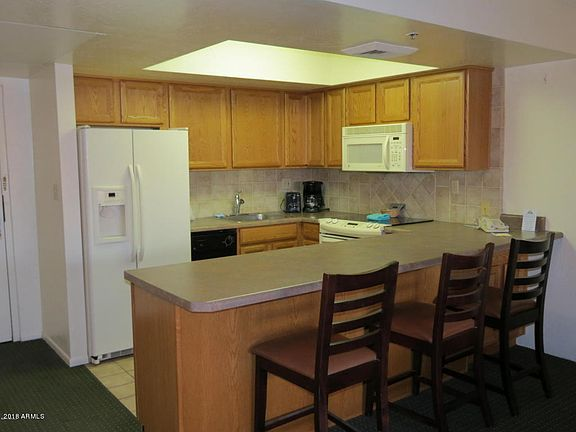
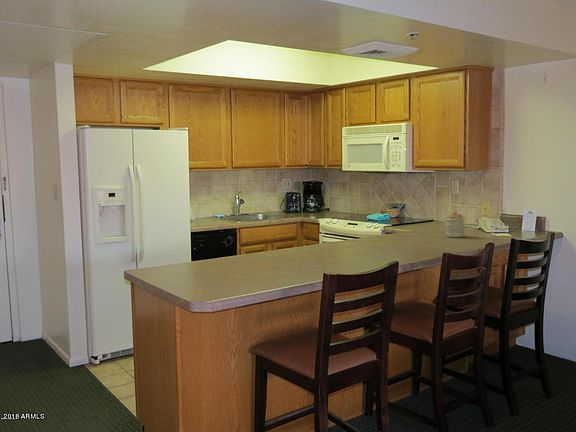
+ jar [444,210,465,238]
